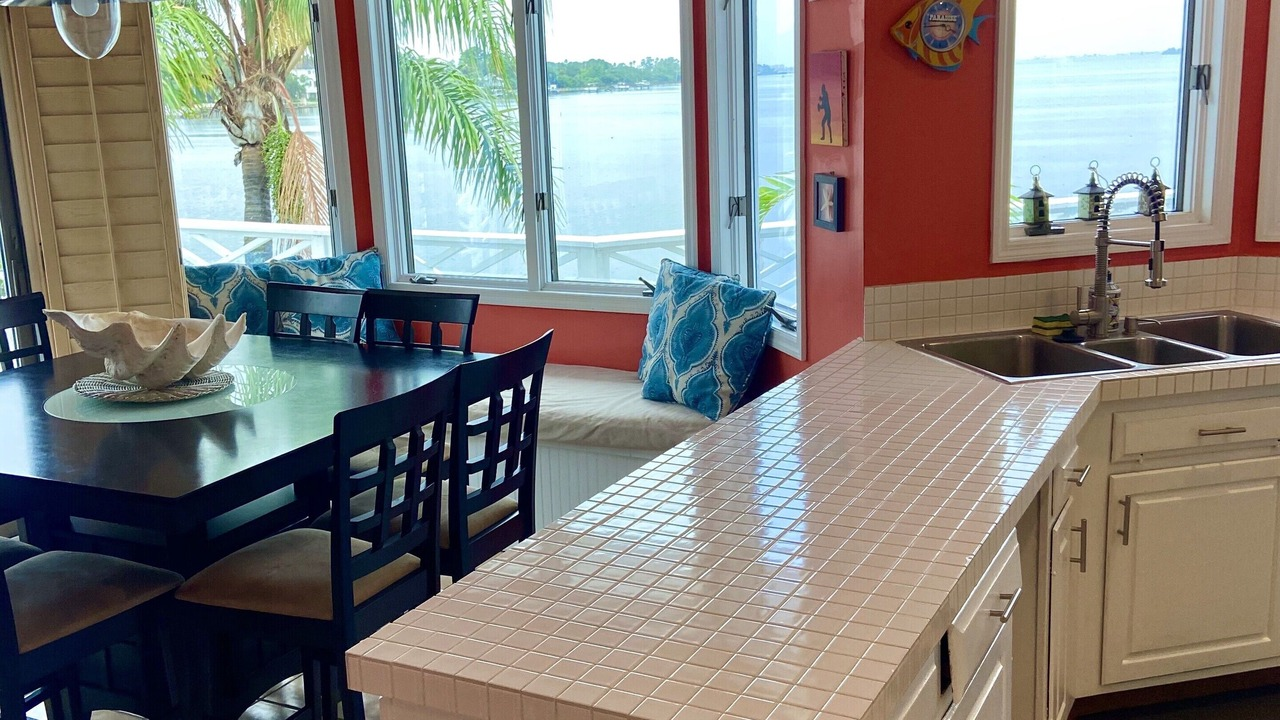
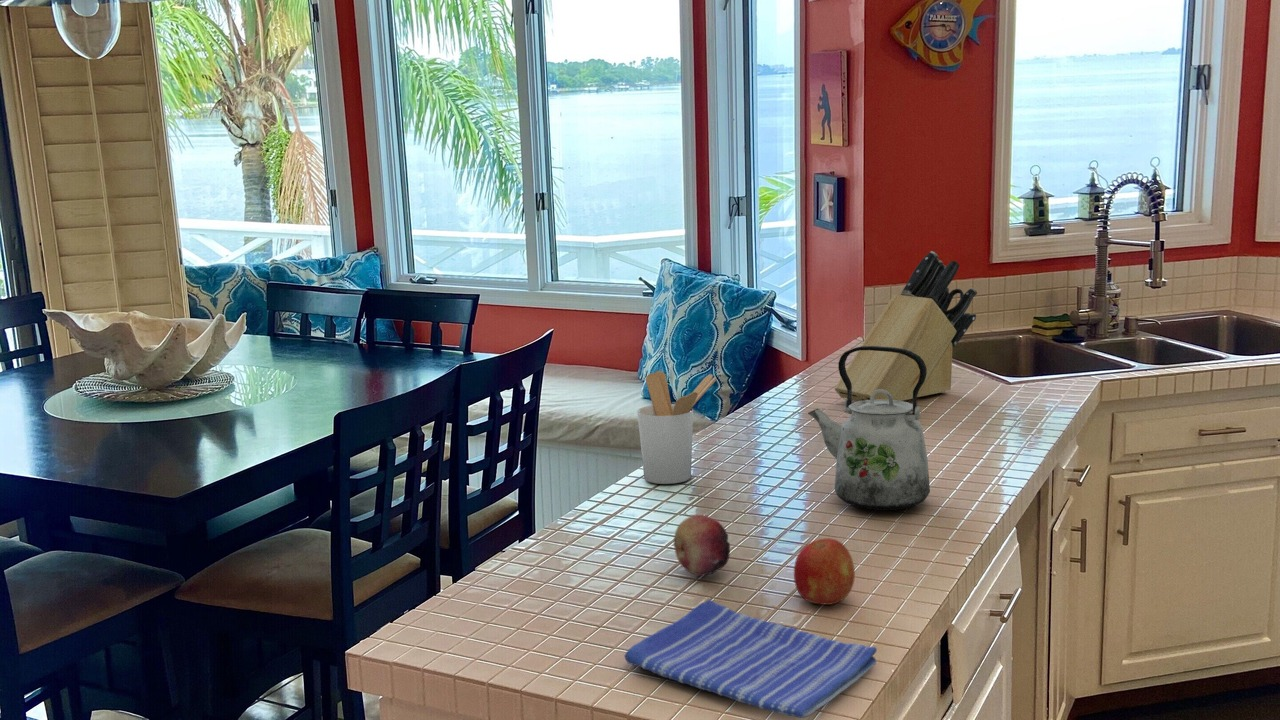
+ dish towel [623,599,878,719]
+ knife block [834,250,978,402]
+ kettle [807,345,931,511]
+ fruit [673,514,731,576]
+ fruit [793,537,856,606]
+ utensil holder [636,370,717,485]
